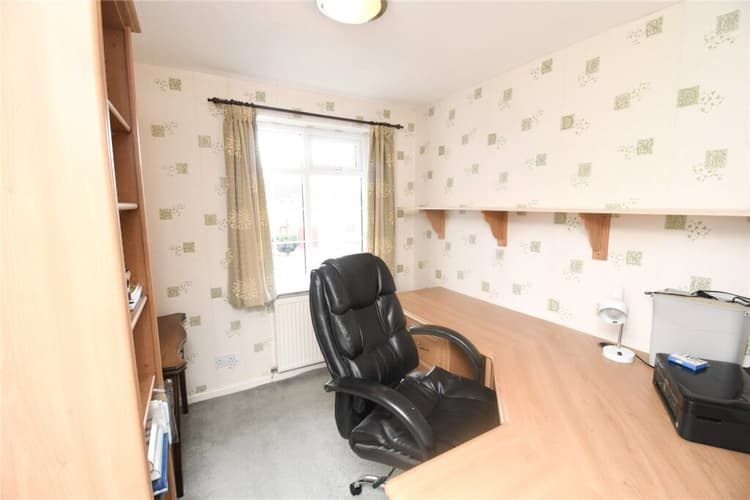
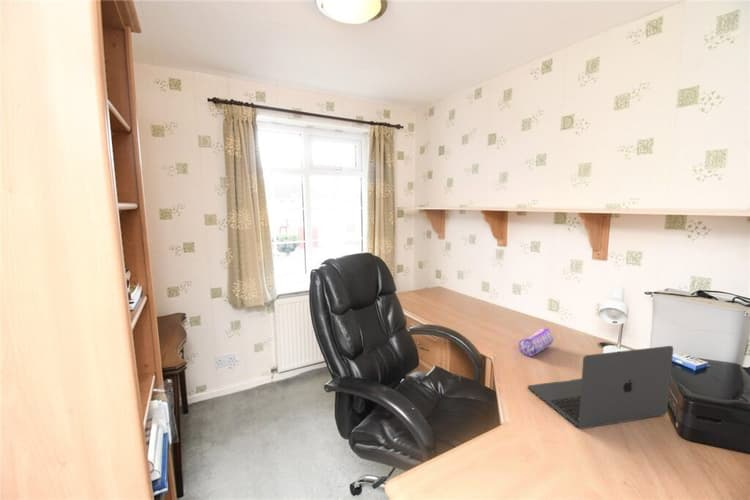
+ pencil case [517,327,554,357]
+ laptop [527,345,674,430]
